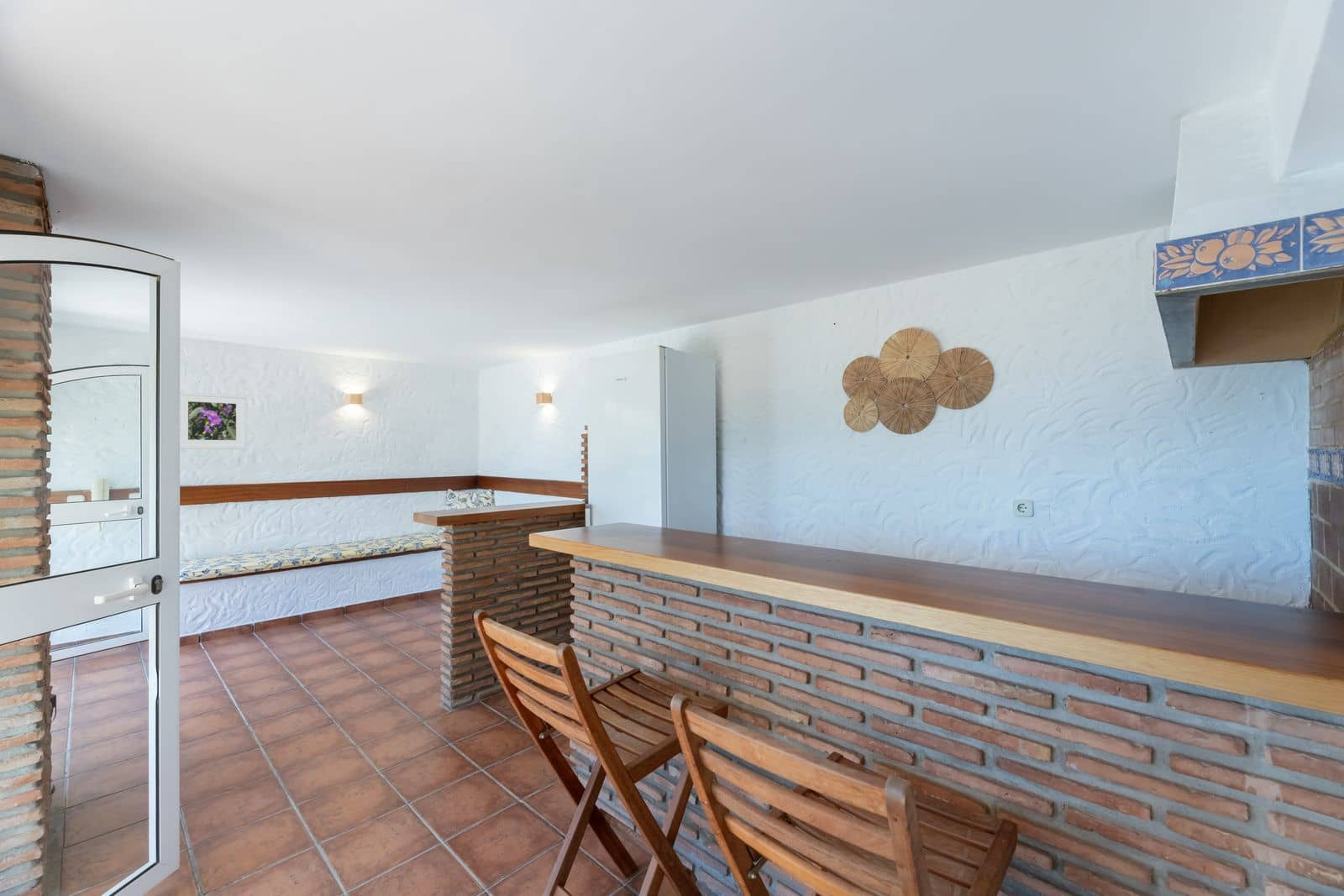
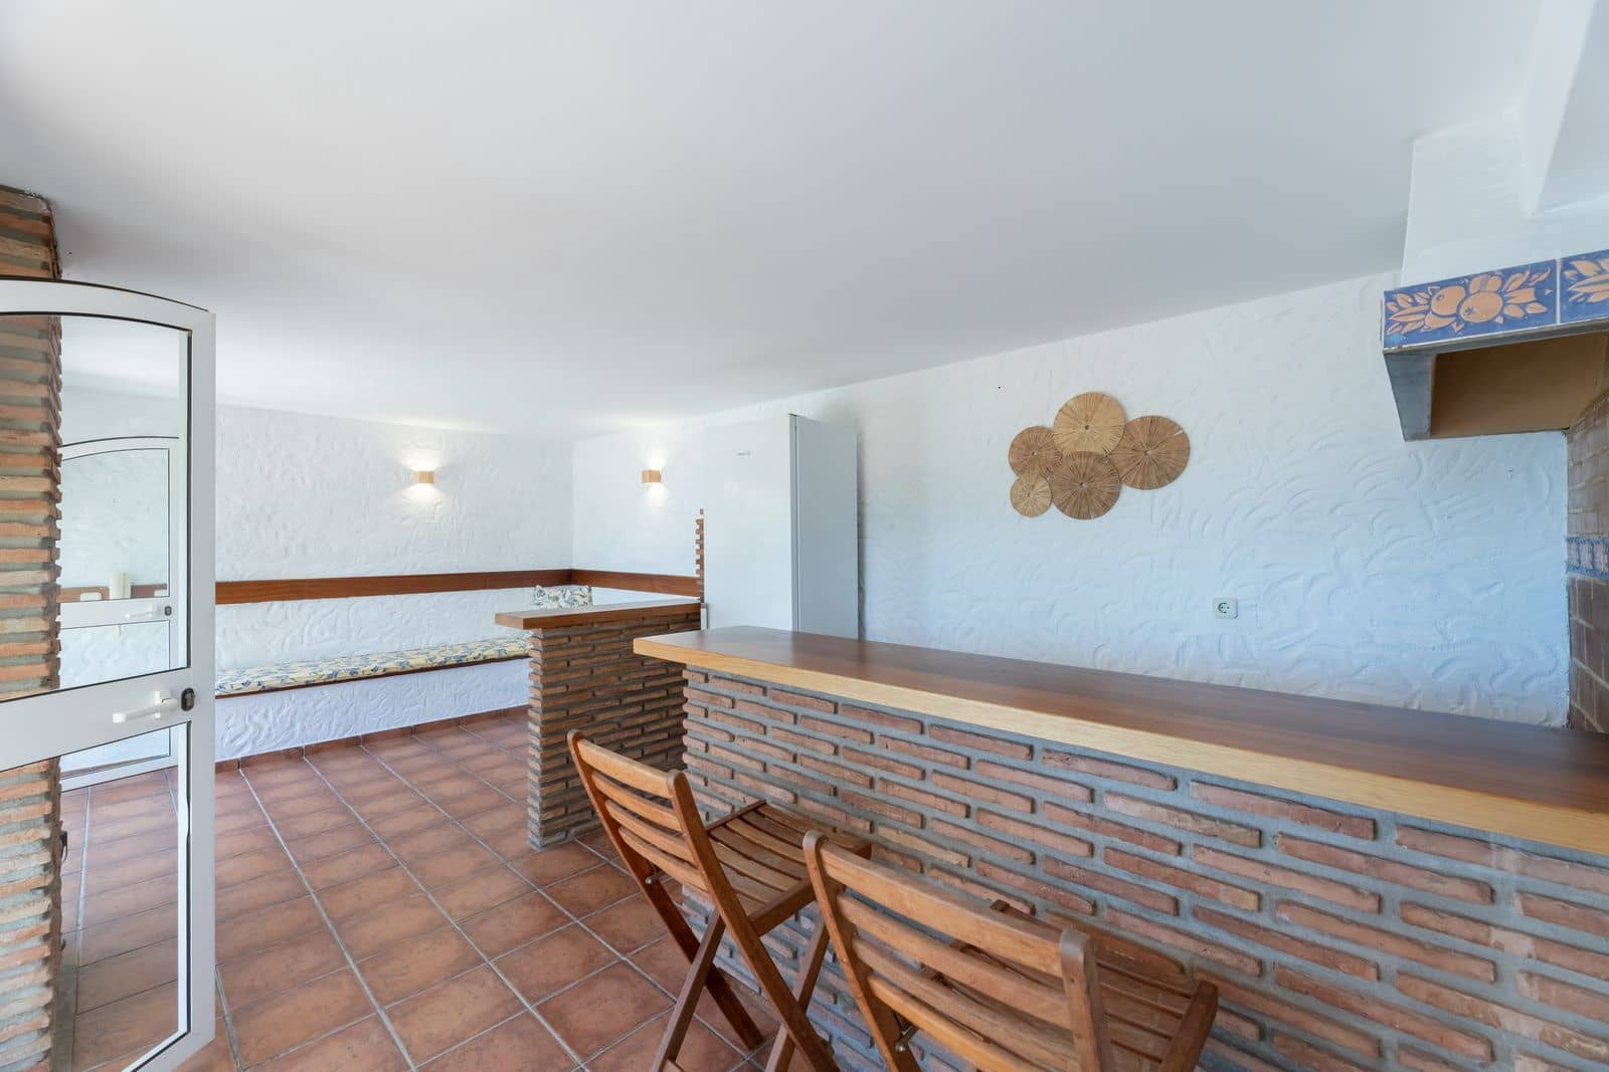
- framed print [180,391,248,450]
